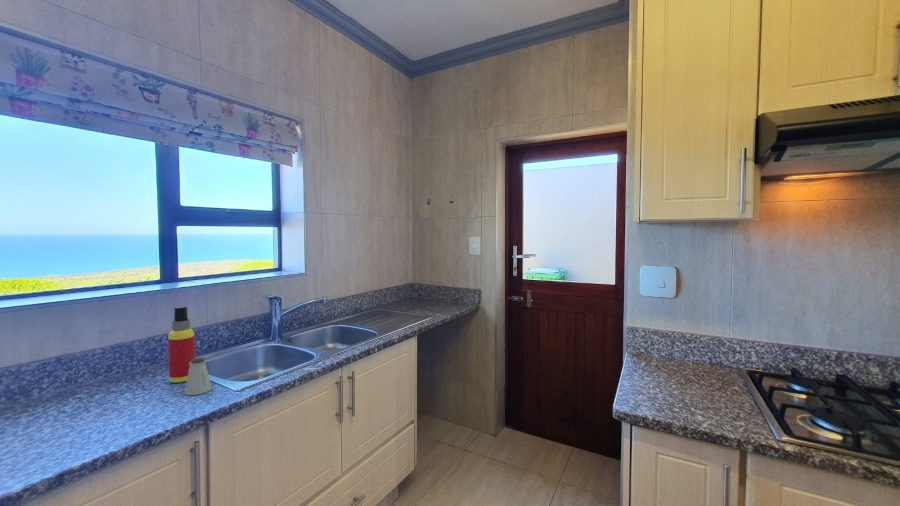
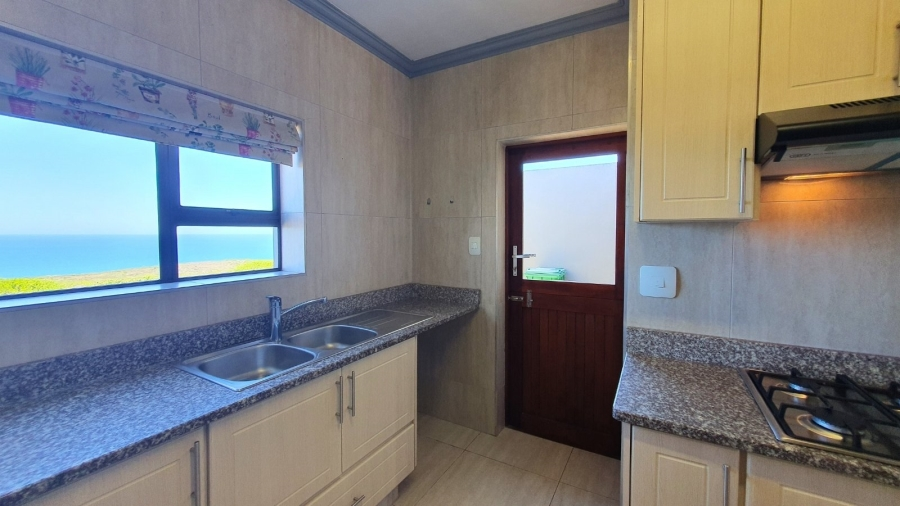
- saltshaker [183,357,213,396]
- spray bottle [167,305,196,384]
